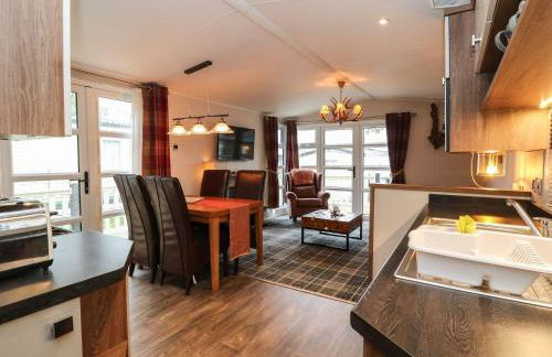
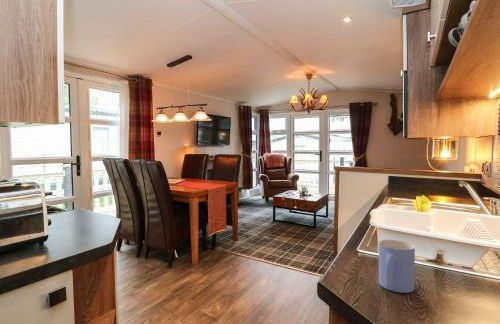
+ mug [378,239,416,294]
